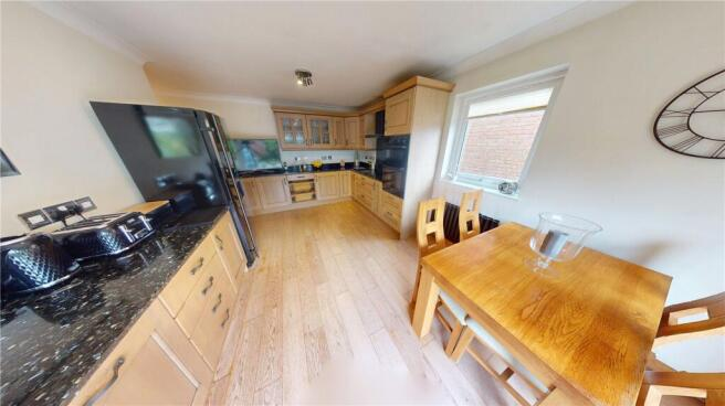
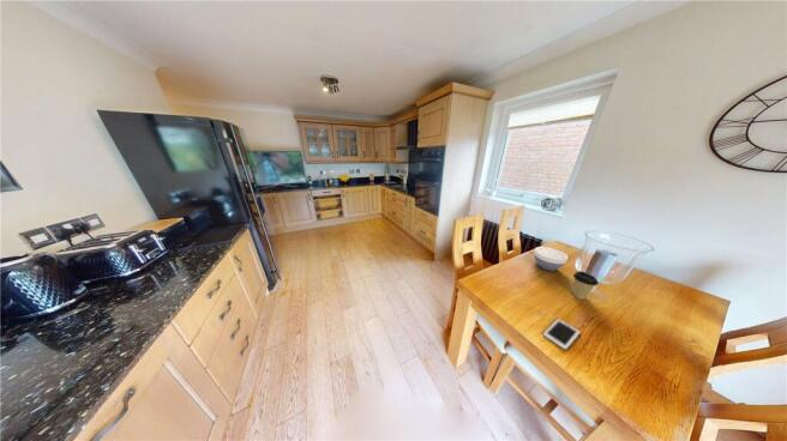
+ coffee cup [571,270,600,300]
+ cell phone [541,318,582,351]
+ bowl [533,246,569,272]
